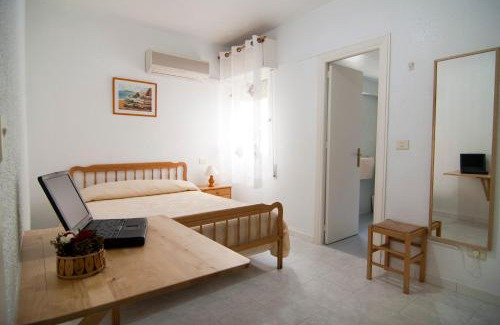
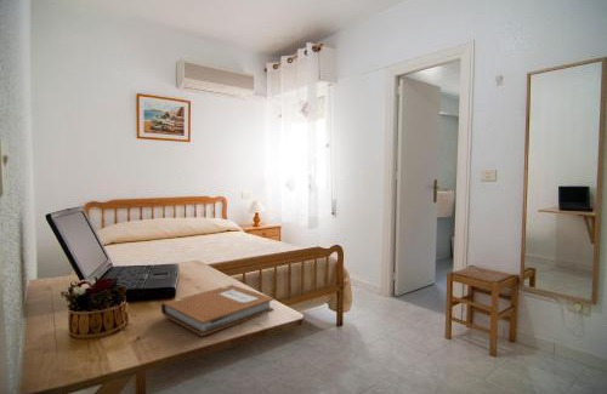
+ notebook [160,284,276,337]
